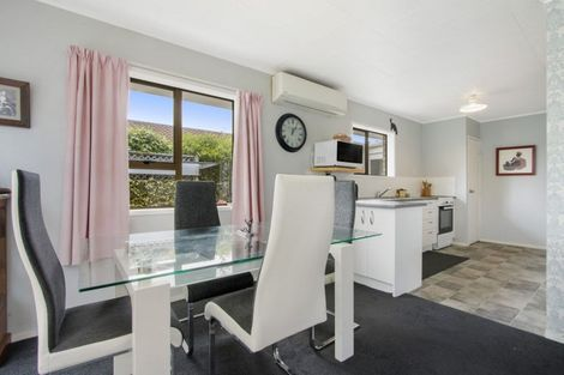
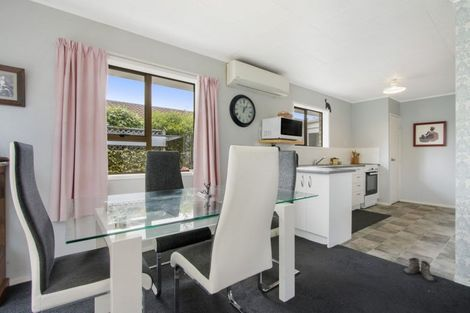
+ boots [403,256,435,283]
